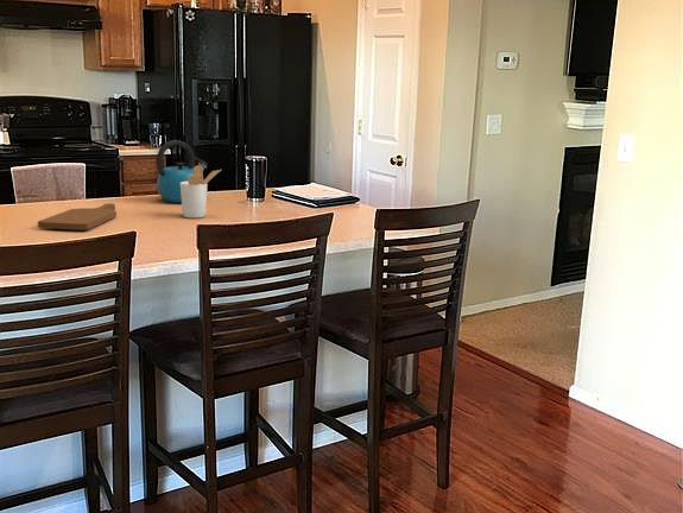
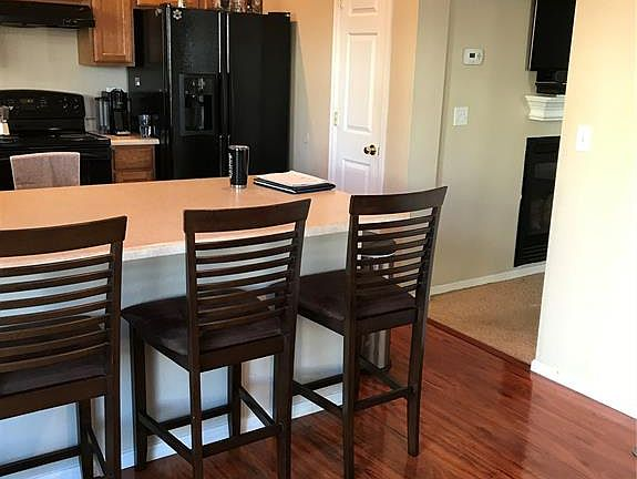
- kettle [154,139,209,204]
- cutting board [37,202,118,232]
- utensil holder [181,164,222,220]
